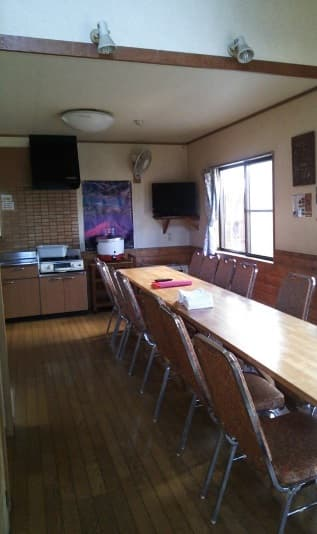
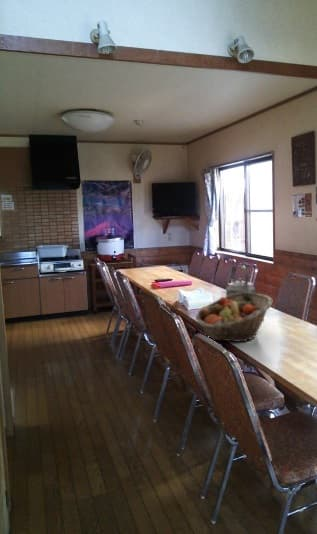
+ kettle [225,264,256,297]
+ fruit basket [195,292,273,342]
